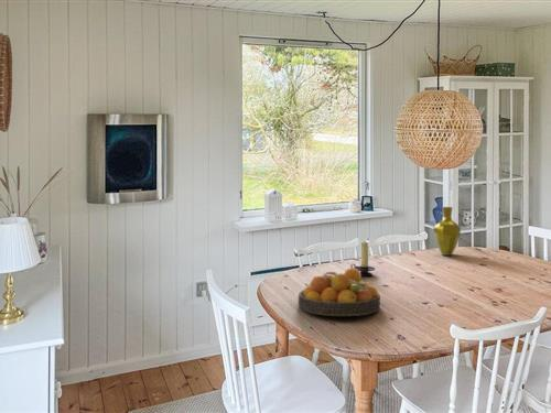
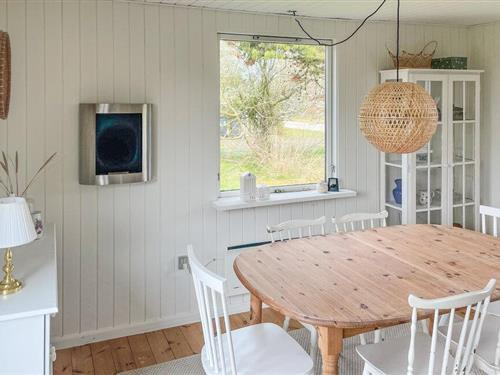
- vase [433,206,462,257]
- candle holder [349,241,376,276]
- fruit bowl [298,267,381,317]
